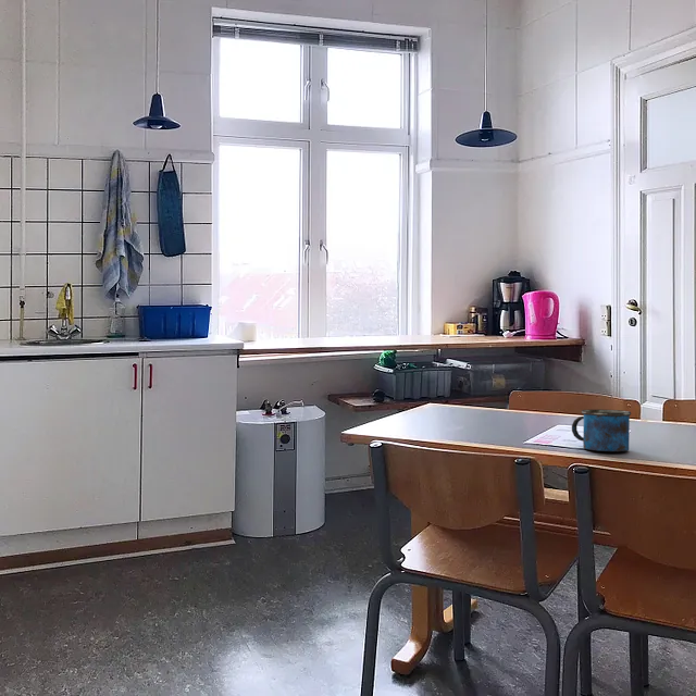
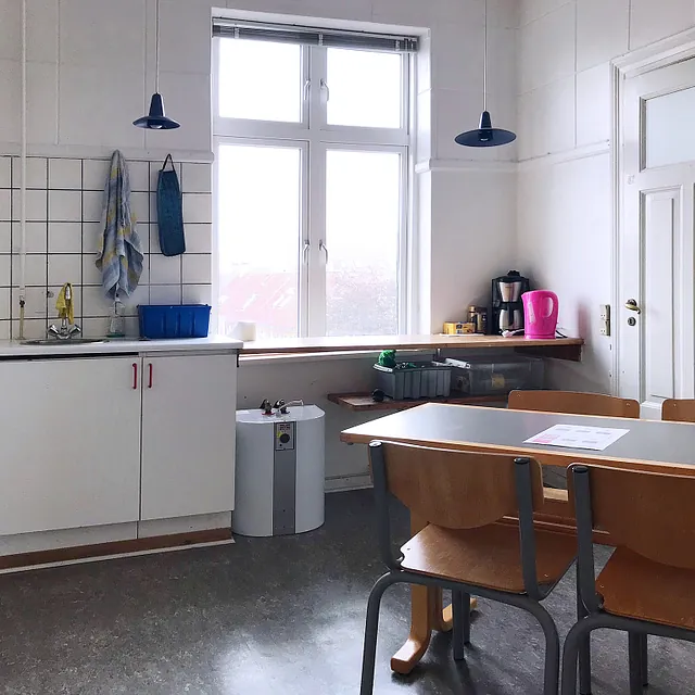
- mug [571,409,632,452]
